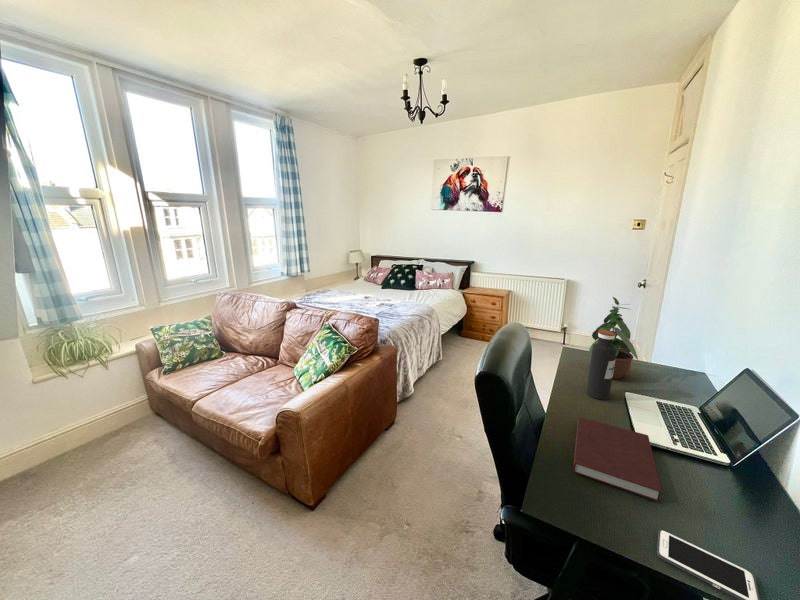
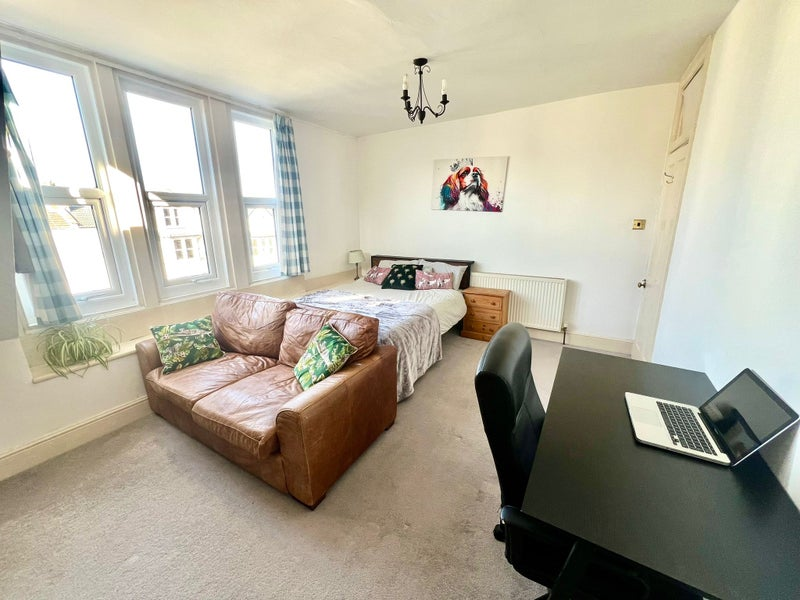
- cell phone [656,528,761,600]
- notebook [572,416,663,503]
- potted plant [587,296,639,380]
- water bottle [585,330,617,400]
